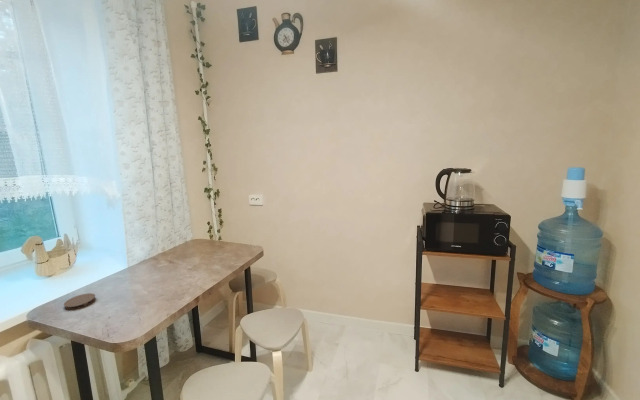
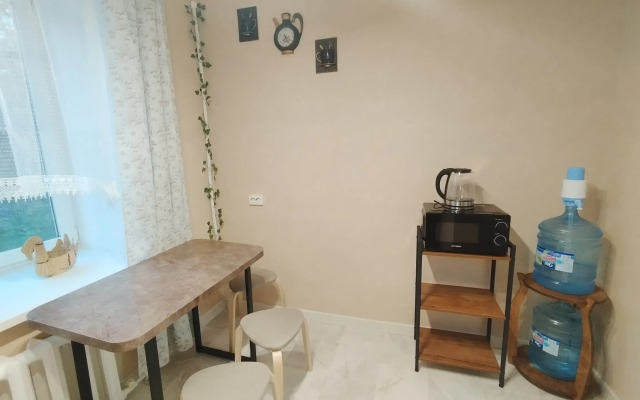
- coaster [63,292,97,311]
